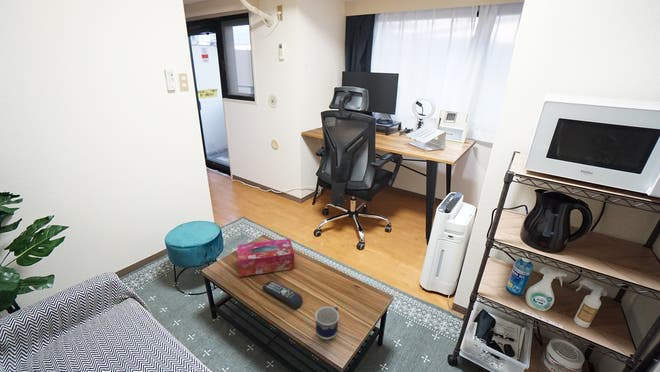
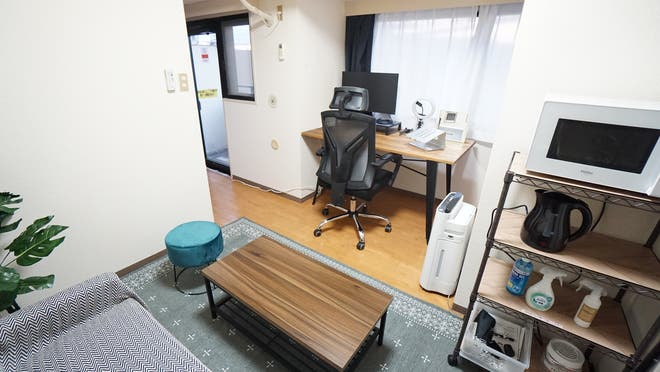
- tissue box [237,238,295,278]
- cup [314,305,340,340]
- remote control [262,280,304,309]
